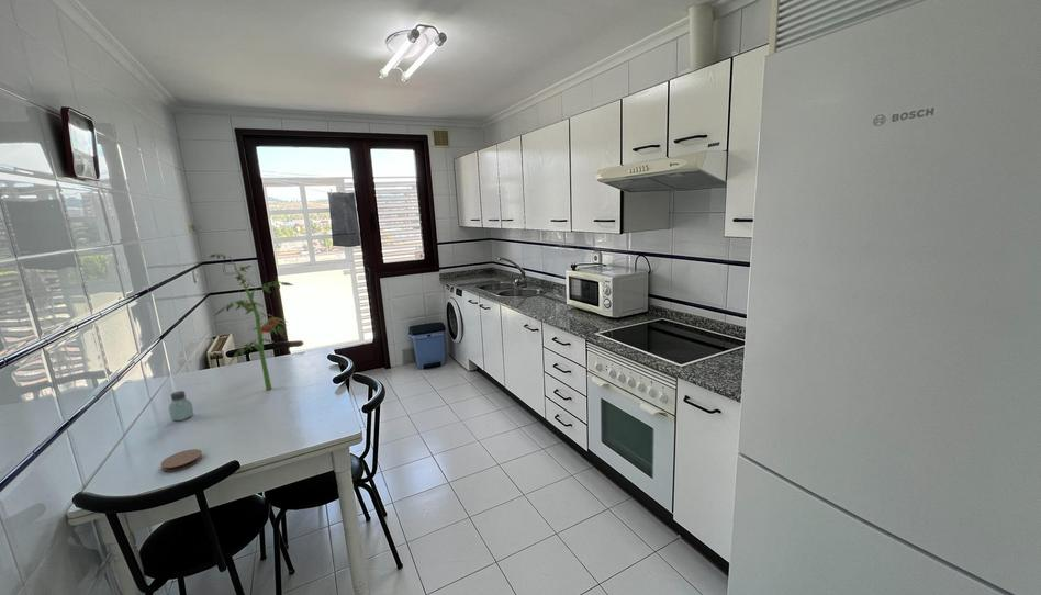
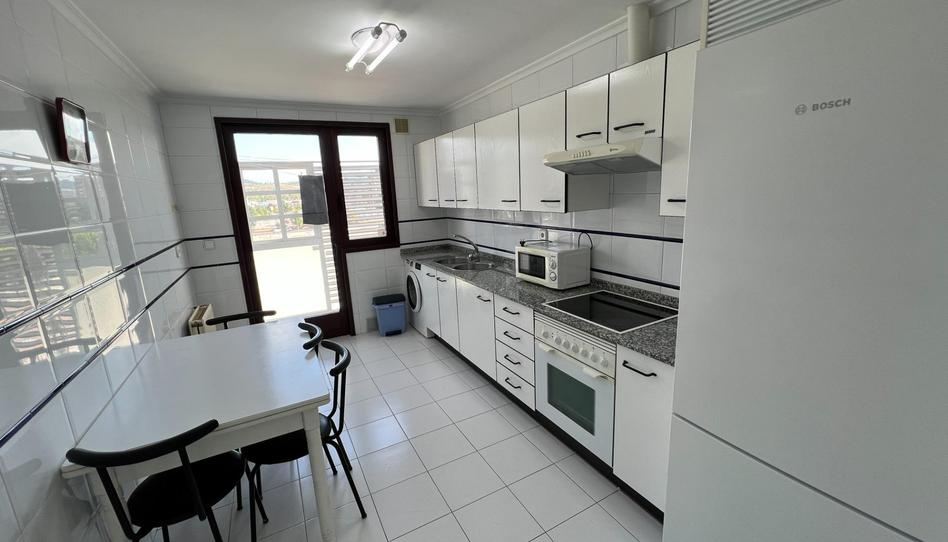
- plant [209,252,294,391]
- saltshaker [168,390,194,422]
- coaster [160,448,203,473]
